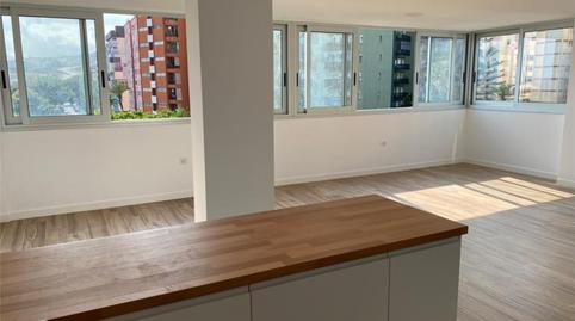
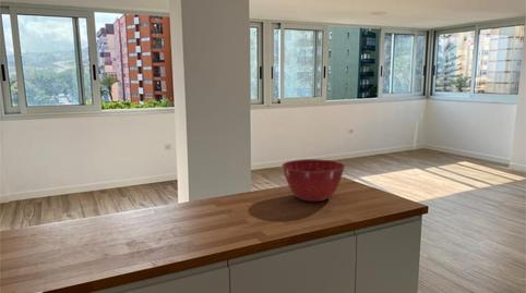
+ mixing bowl [280,158,346,203]
